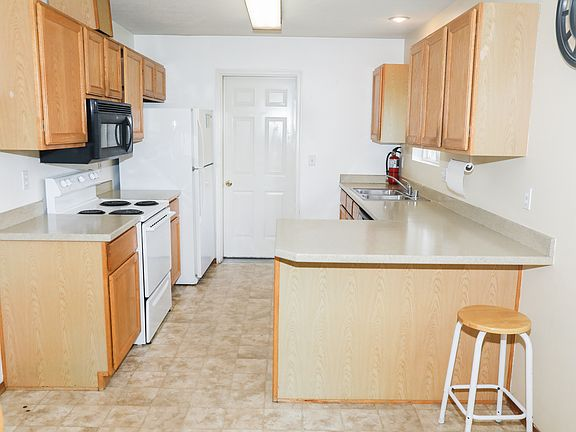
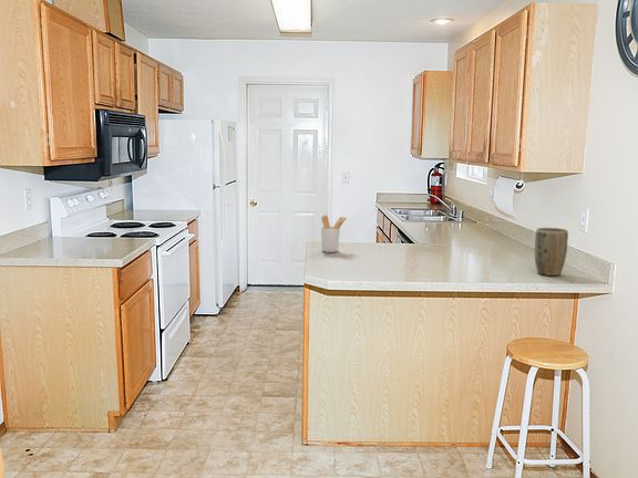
+ utensil holder [320,215,348,253]
+ plant pot [534,227,569,277]
